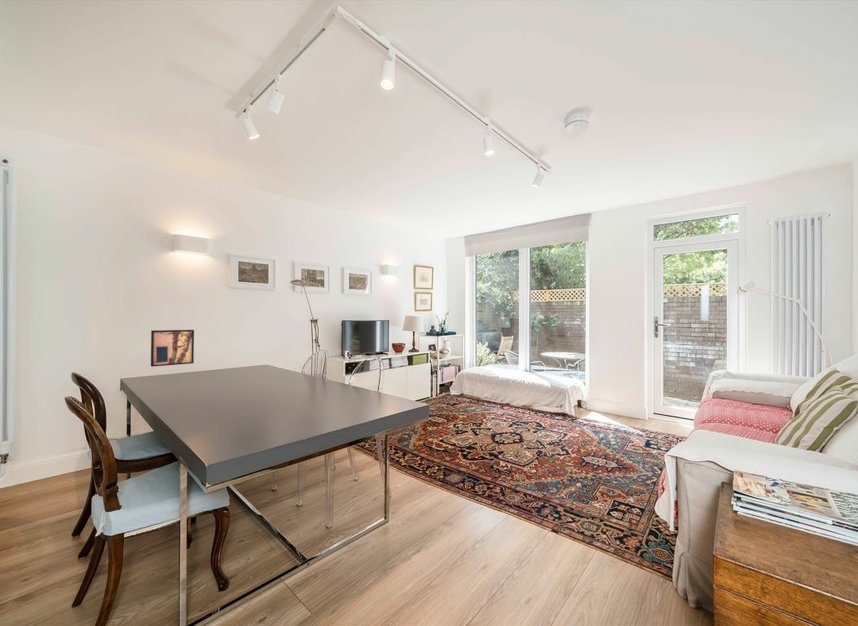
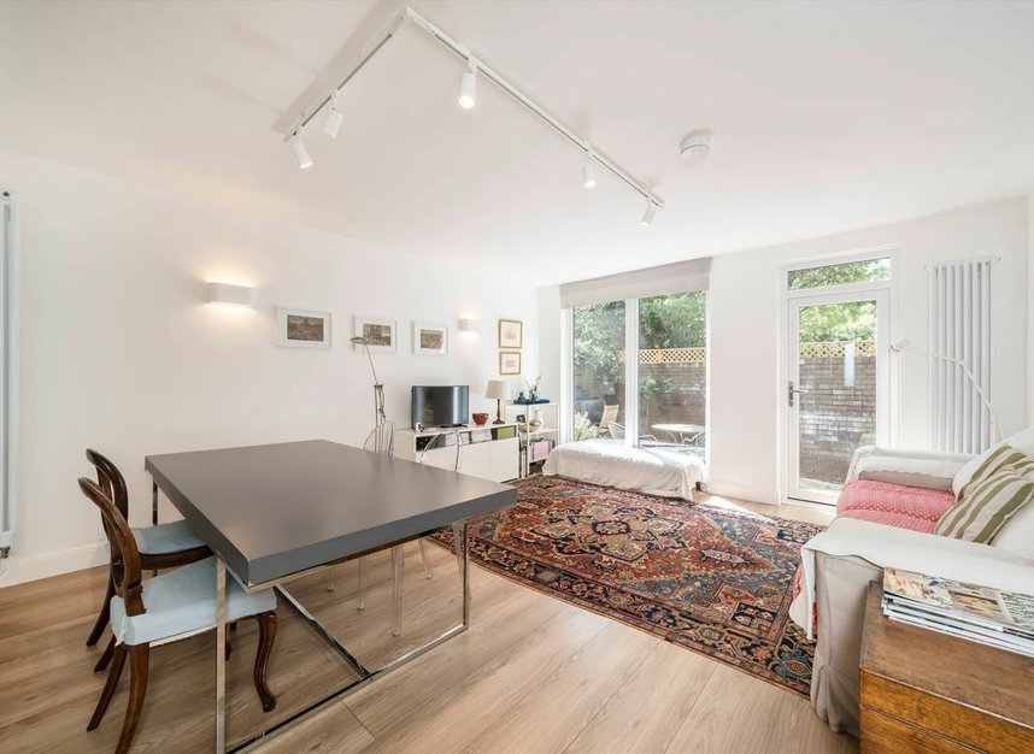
- wall art [150,329,195,368]
